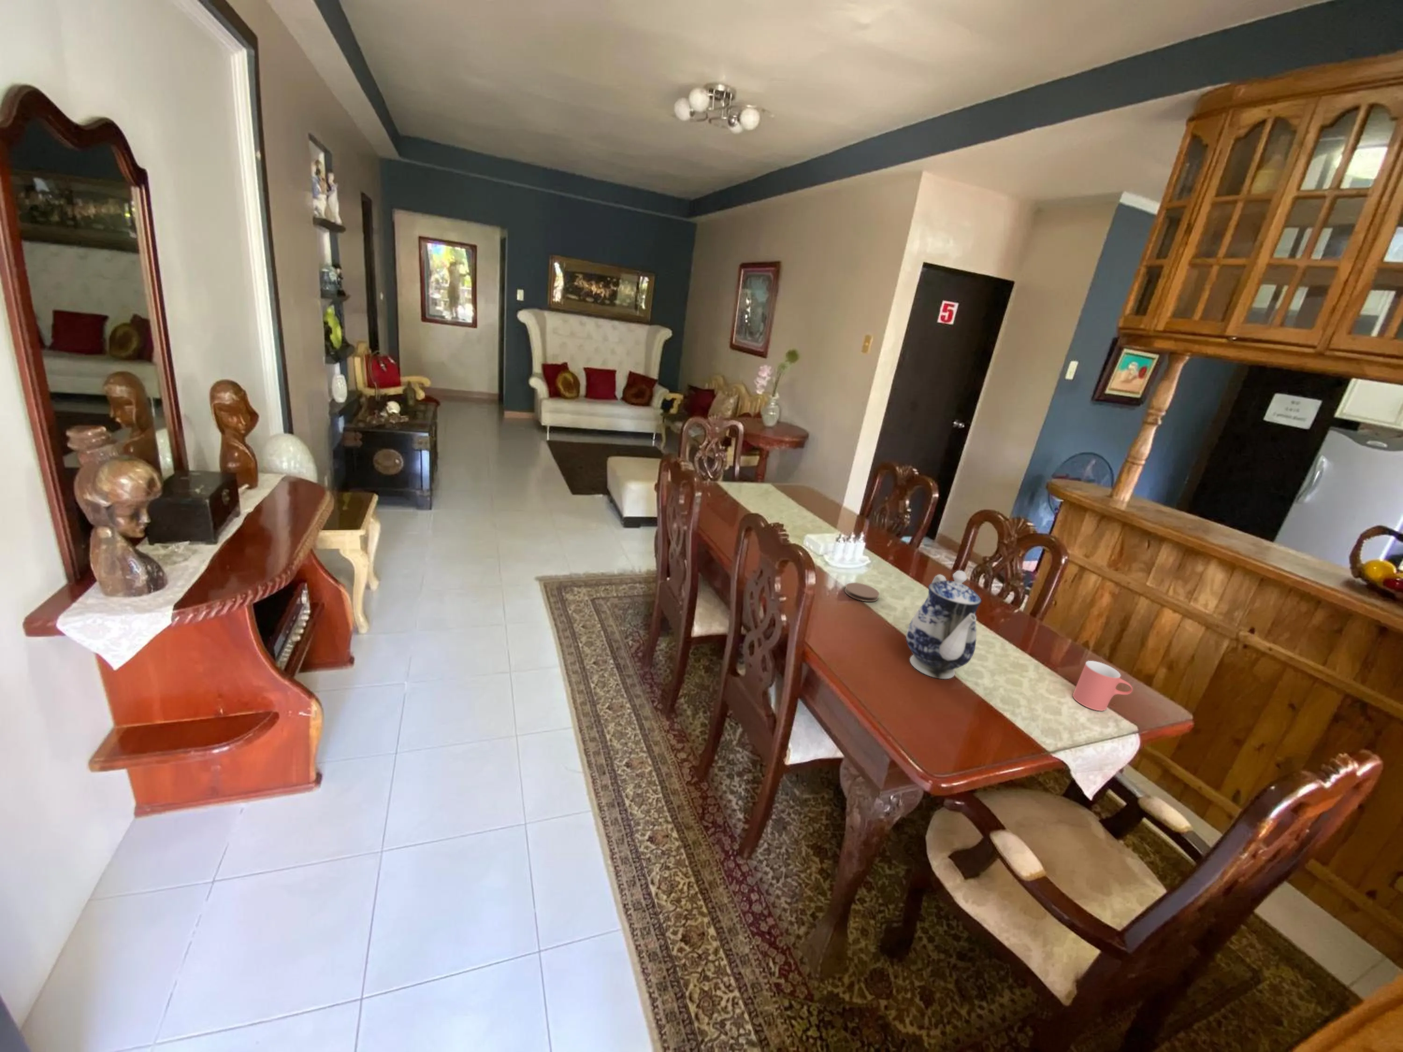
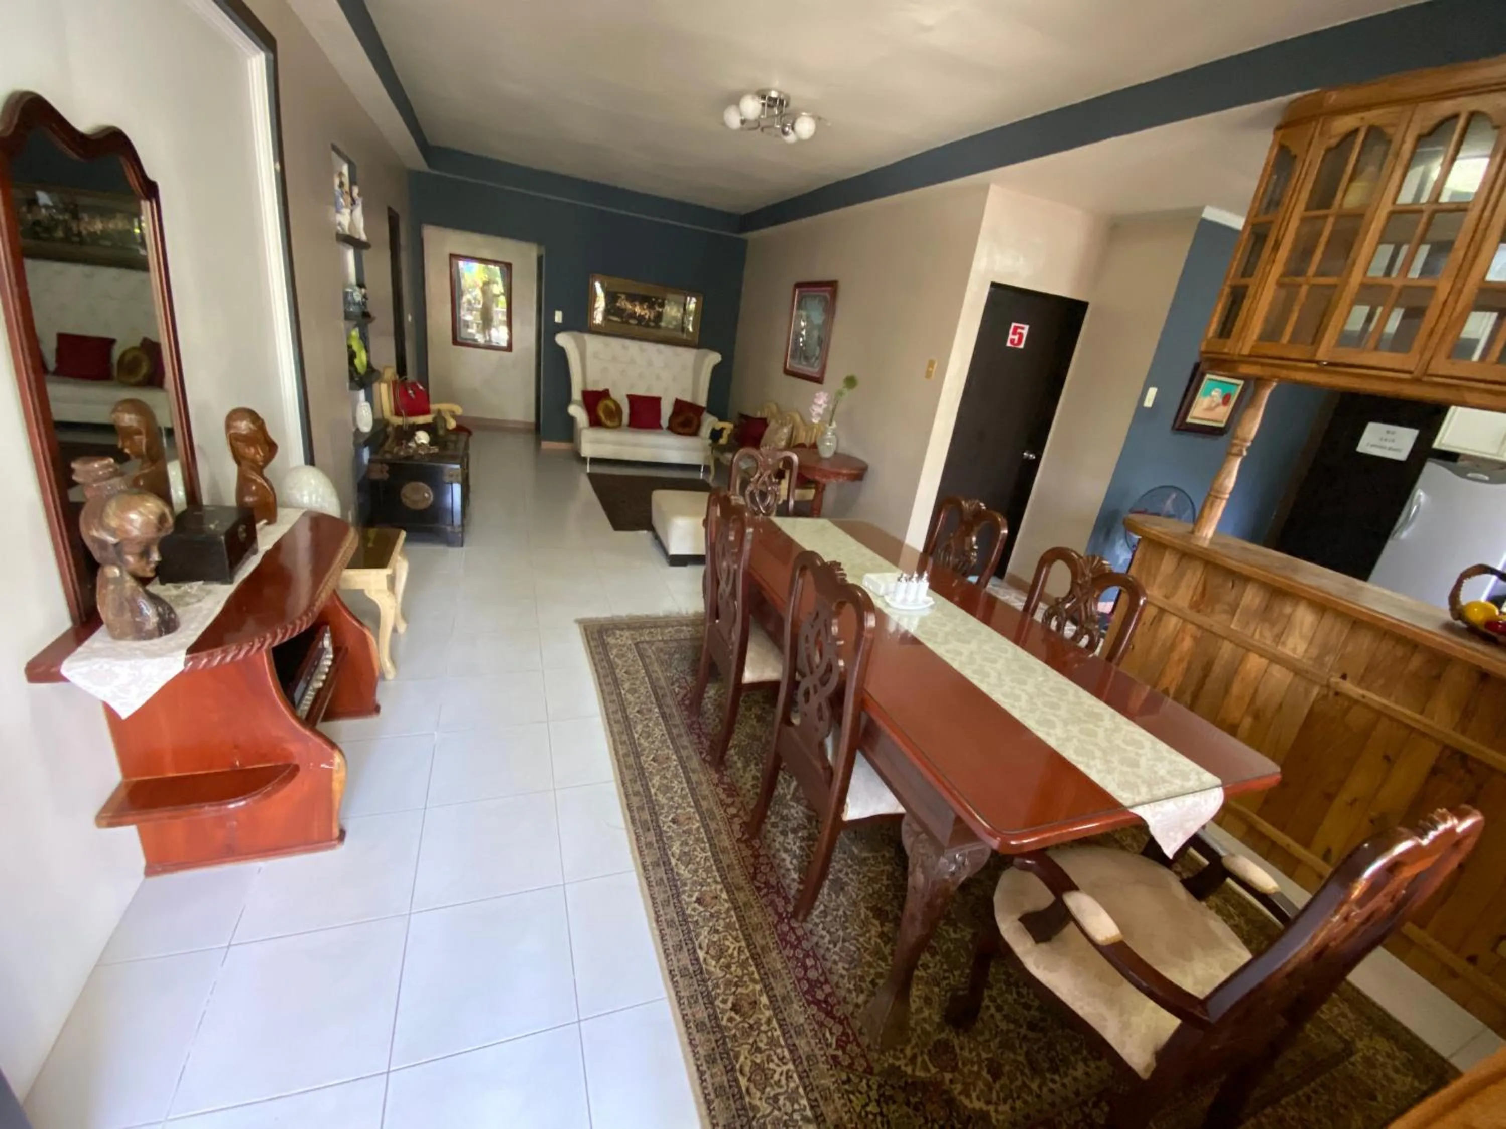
- teapot [906,570,982,680]
- cup [1072,660,1133,712]
- coaster [844,582,880,602]
